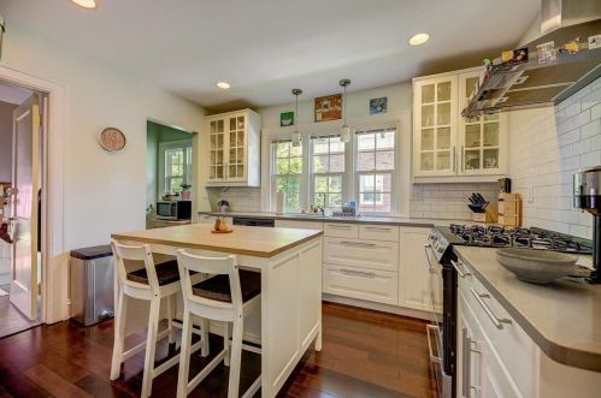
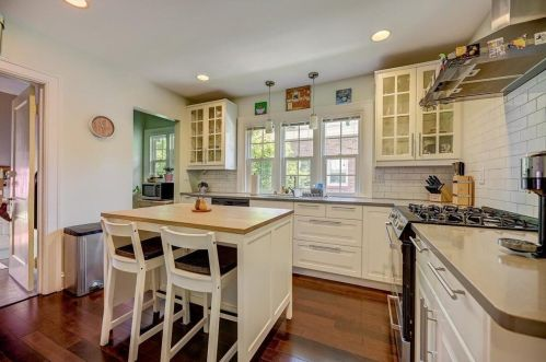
- bowl [494,246,579,285]
